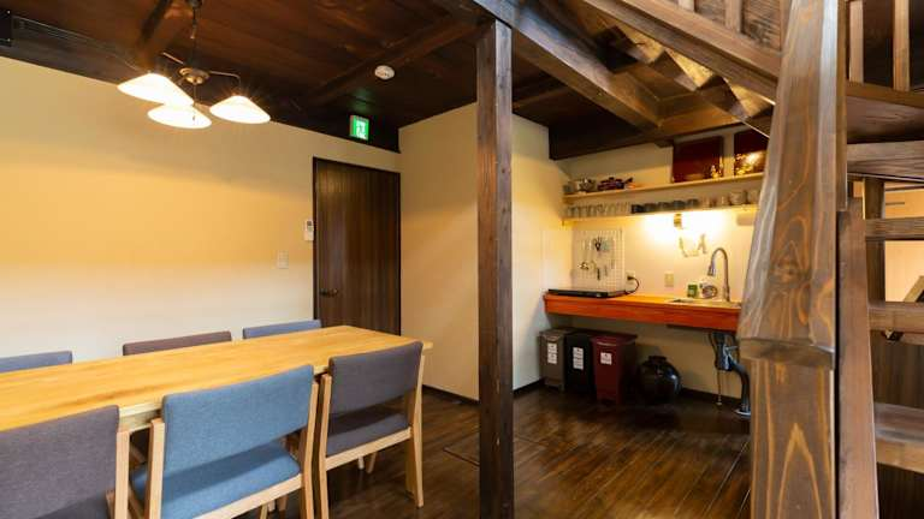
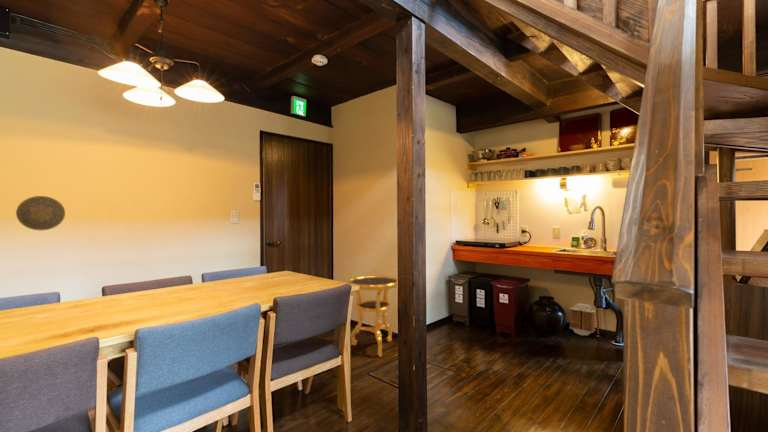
+ decorative plate [15,195,66,231]
+ beehive [569,302,597,336]
+ side table [346,275,398,358]
